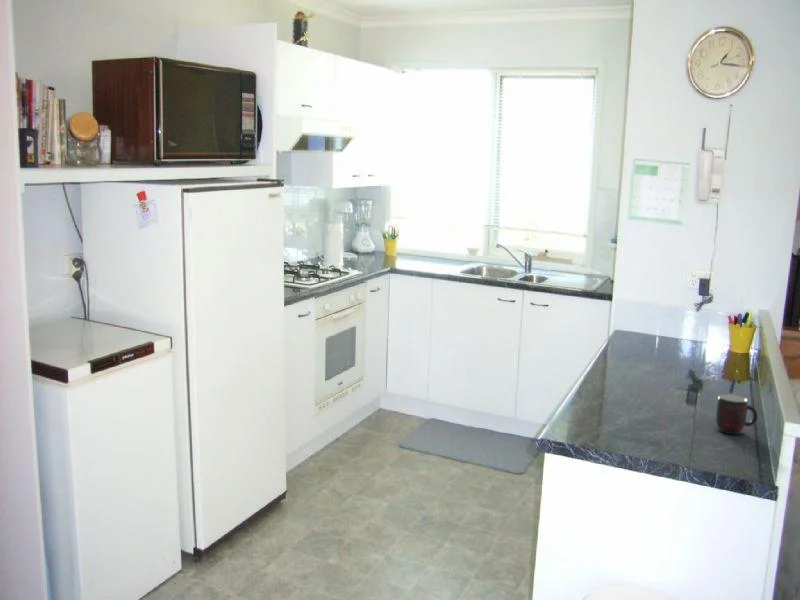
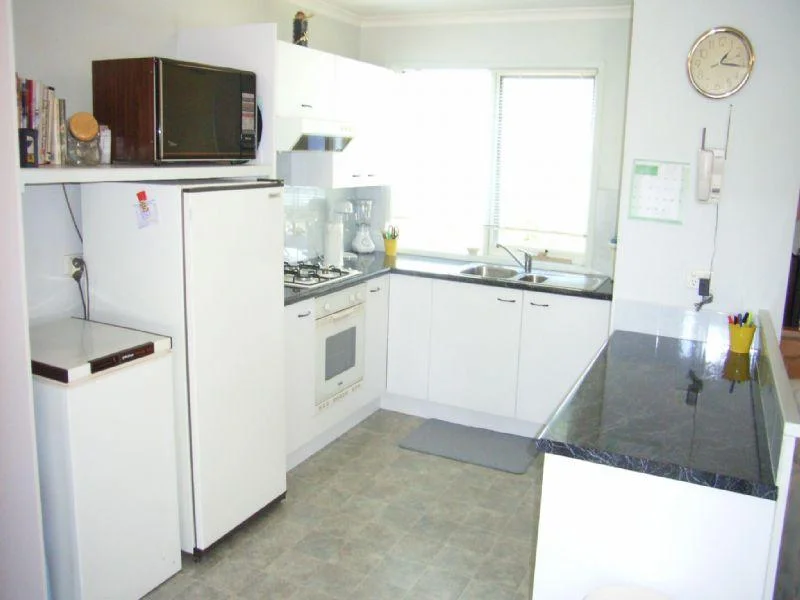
- mug [714,393,759,436]
